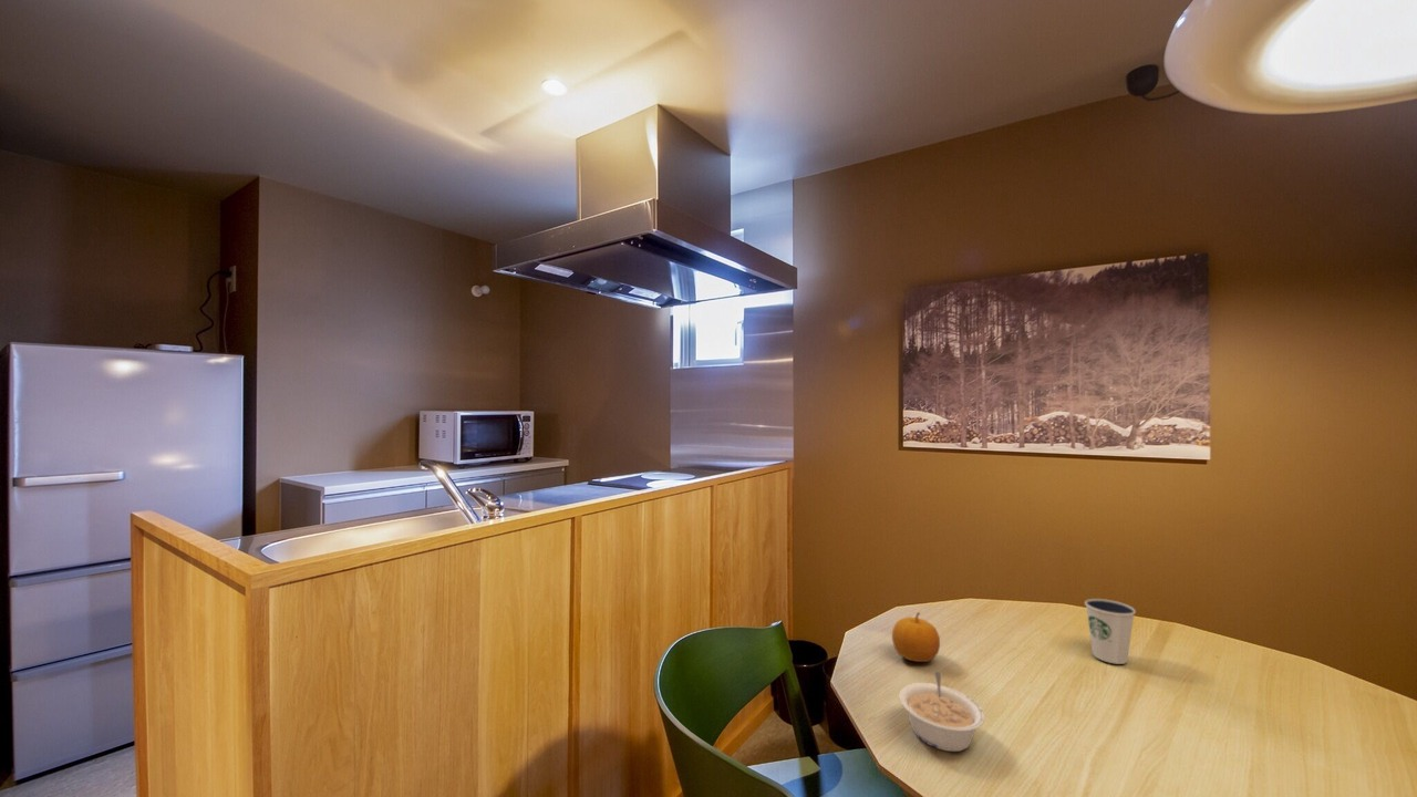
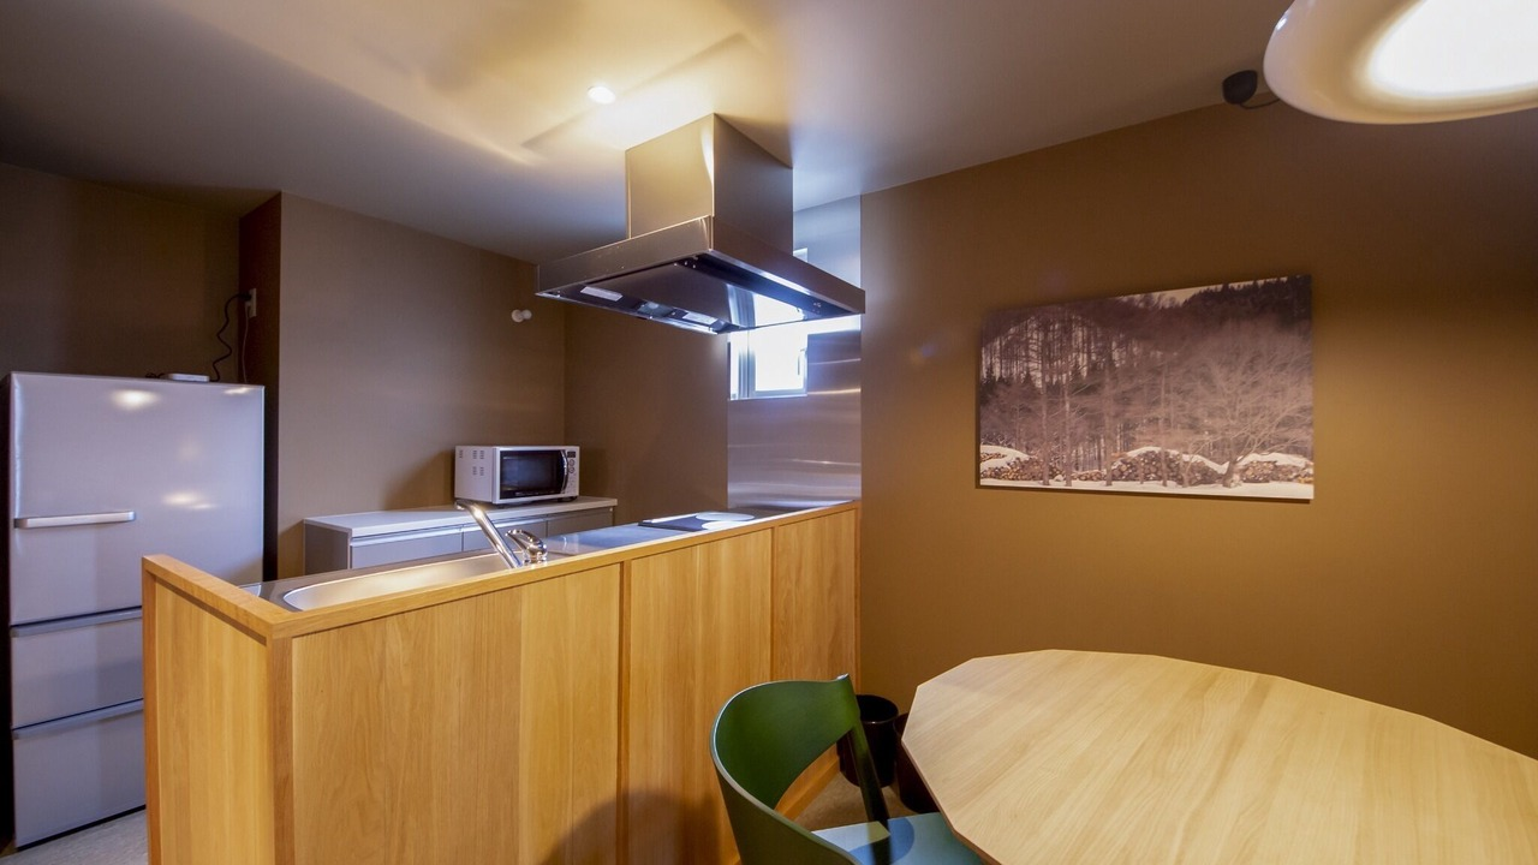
- legume [898,670,985,753]
- dixie cup [1084,598,1137,665]
- fruit [891,611,941,663]
